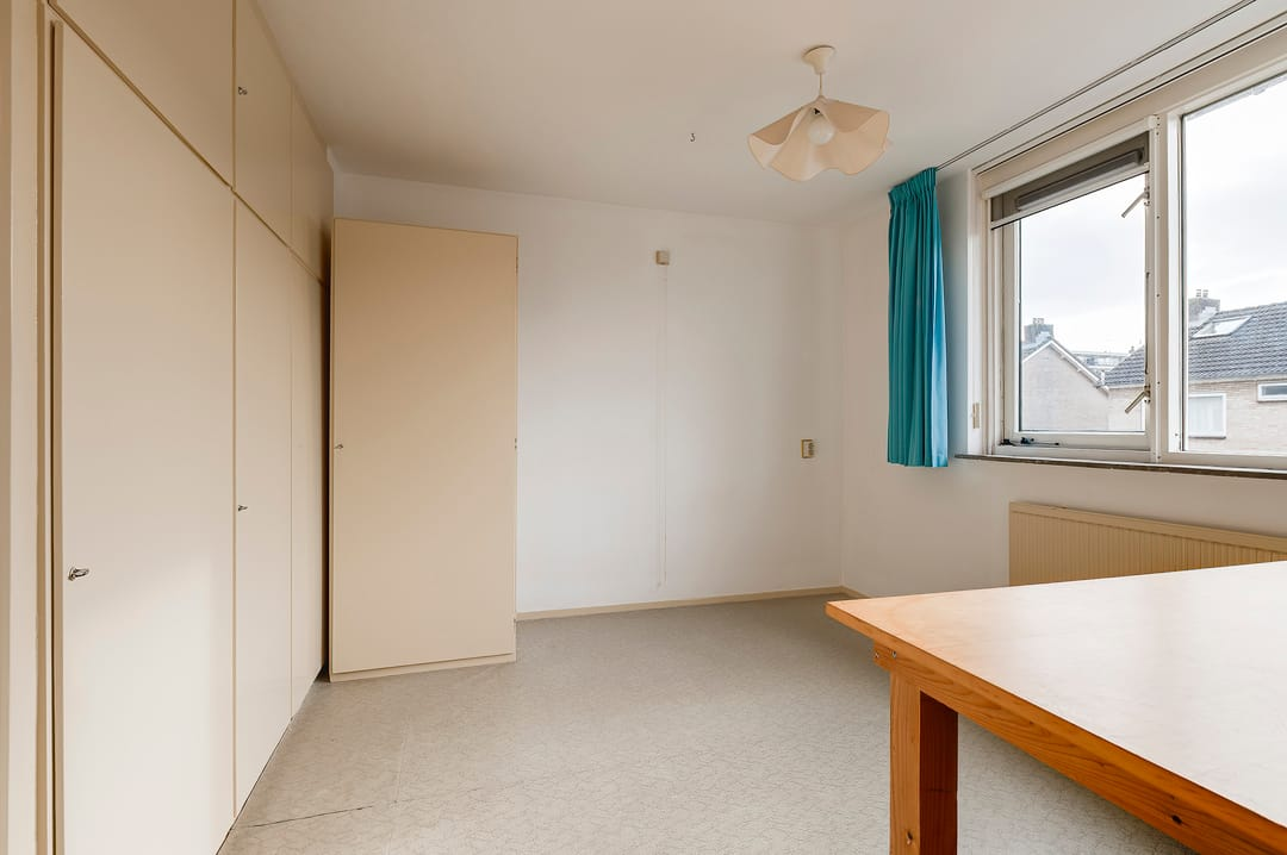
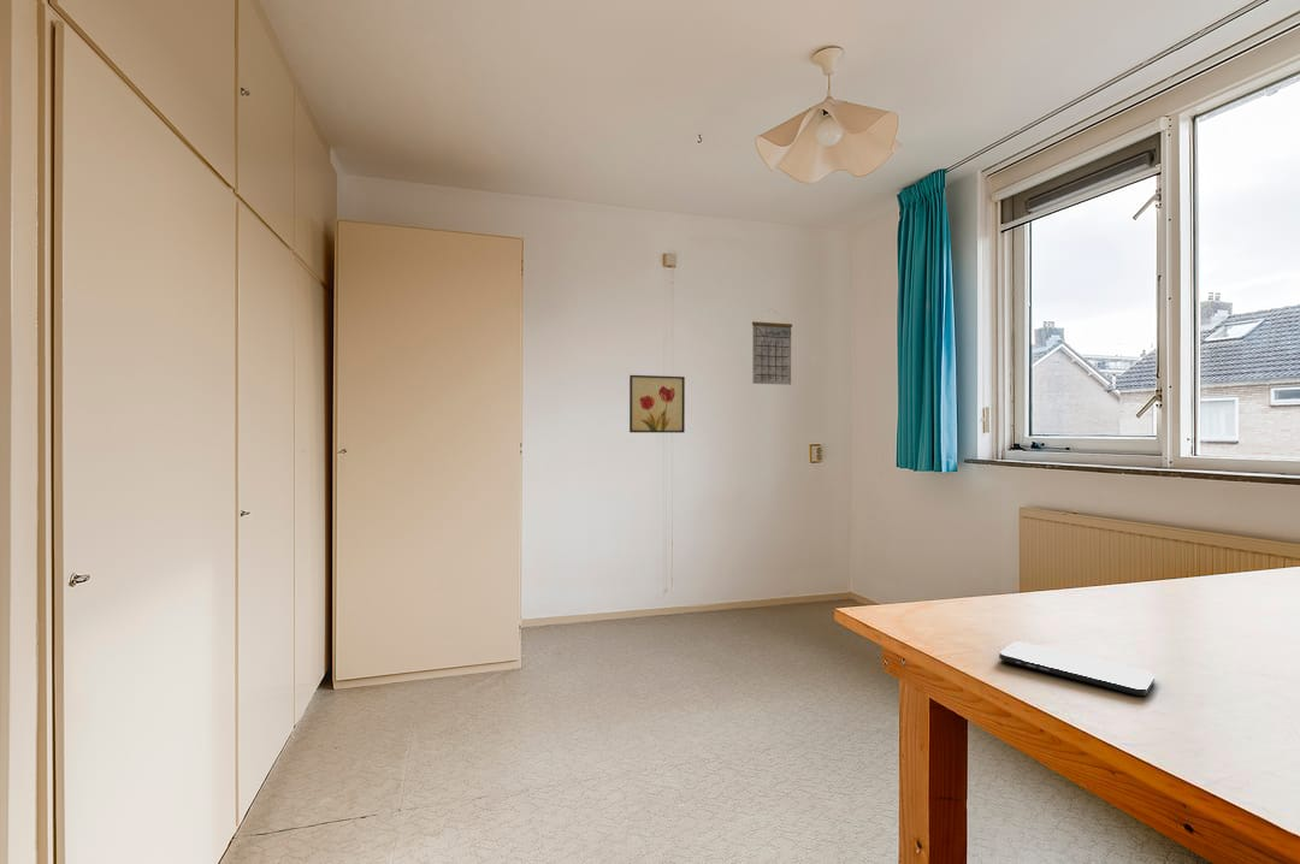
+ wall art [628,374,686,434]
+ calendar [751,308,793,386]
+ smartphone [998,640,1156,697]
